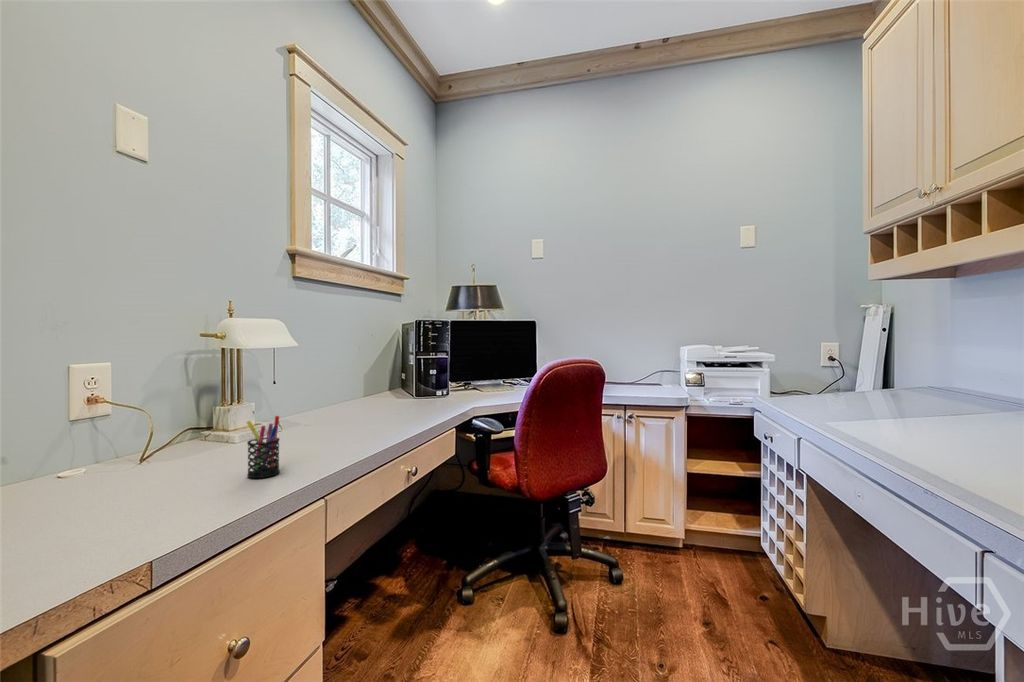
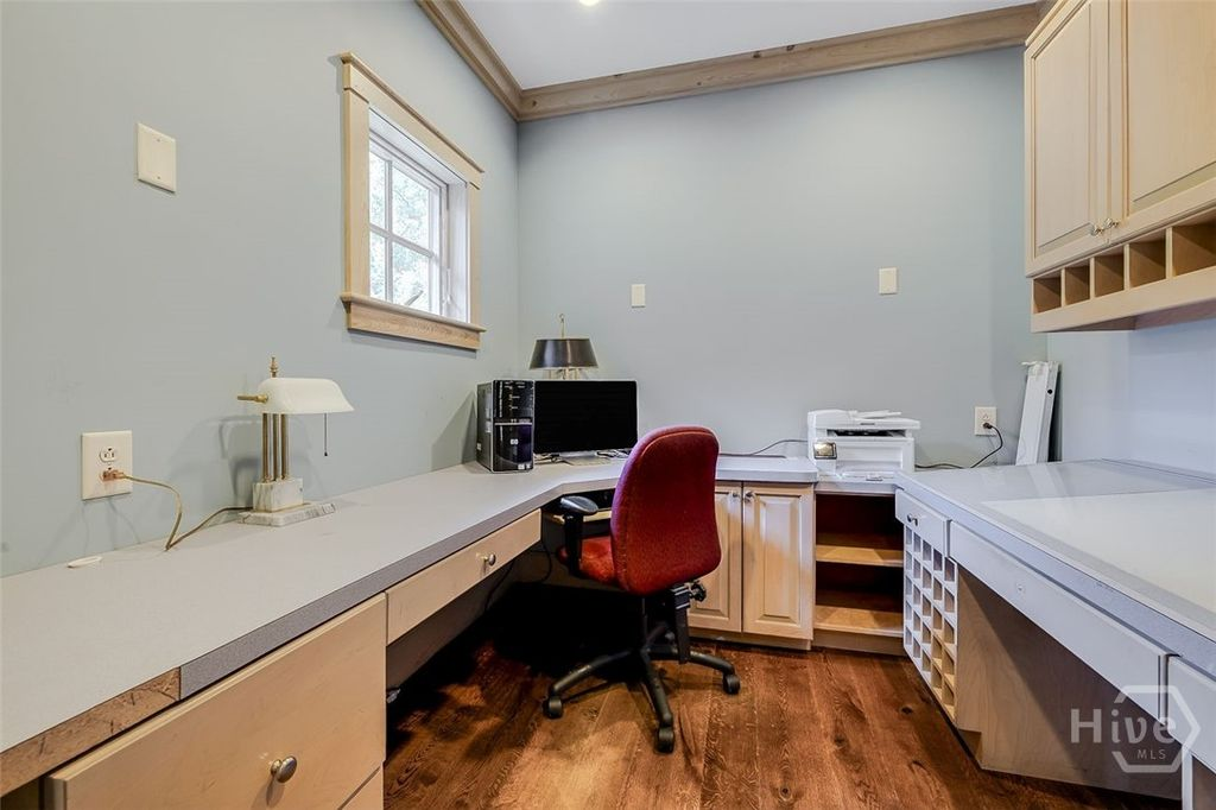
- pen holder [245,415,281,479]
